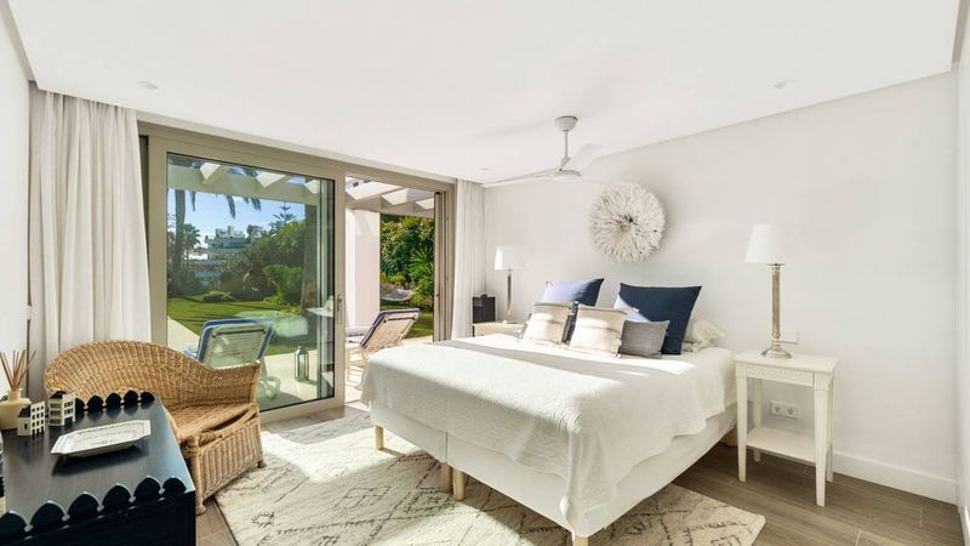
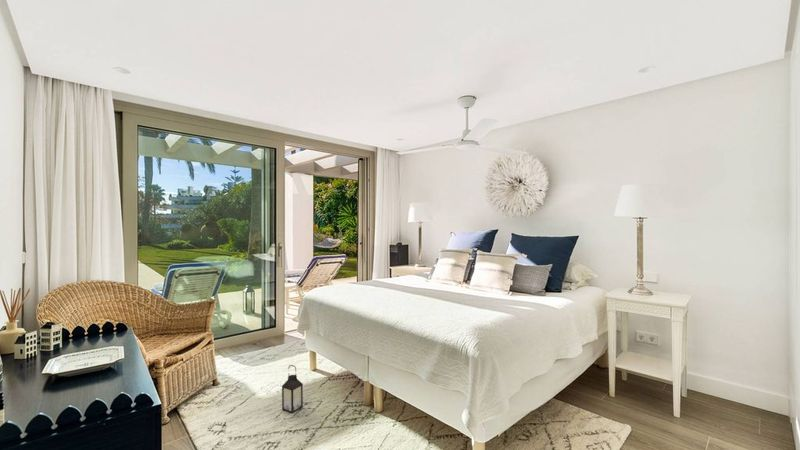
+ lantern [281,364,304,414]
